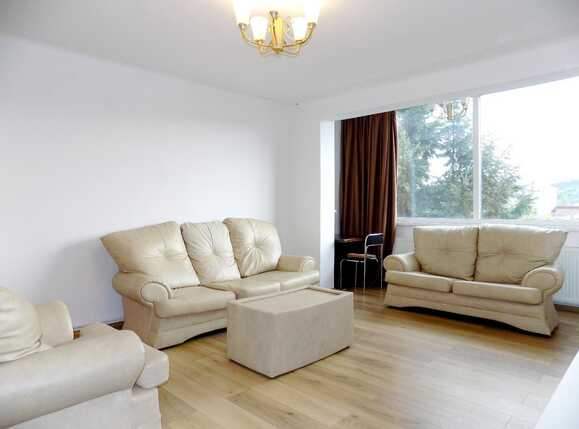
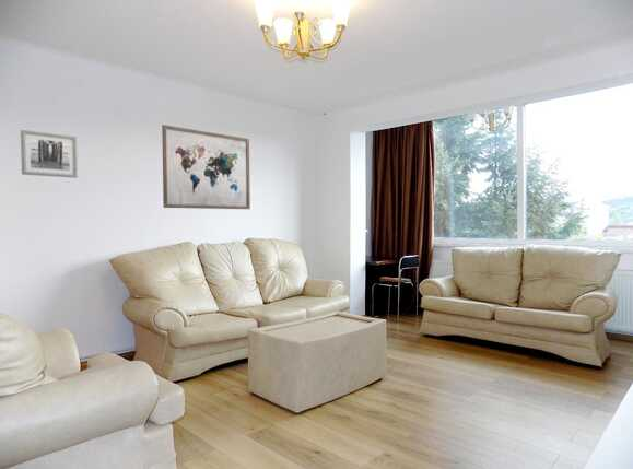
+ wall art [161,124,251,210]
+ wall art [20,129,79,179]
